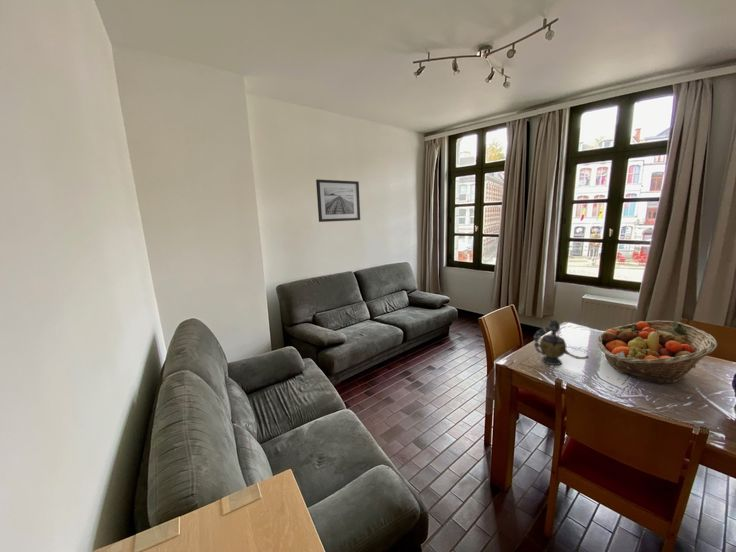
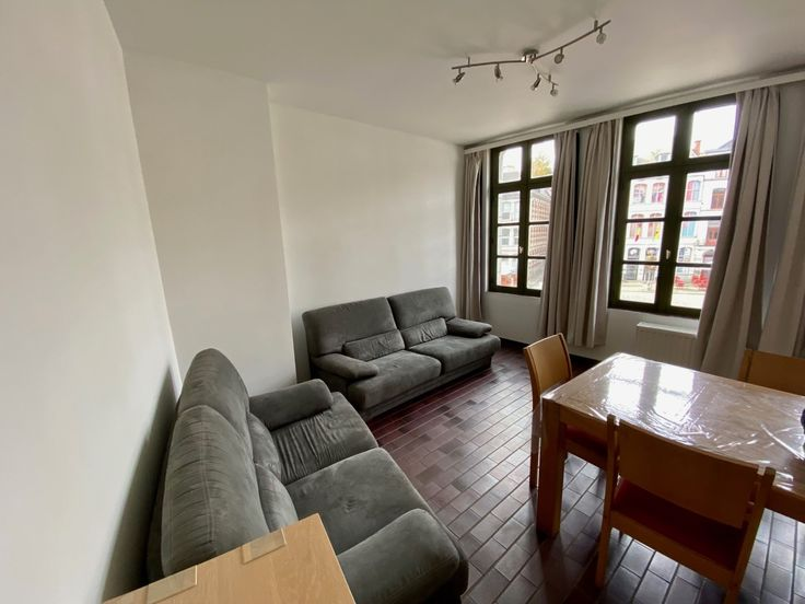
- wall art [315,179,361,223]
- fruit basket [596,320,718,385]
- teapot [533,318,590,366]
